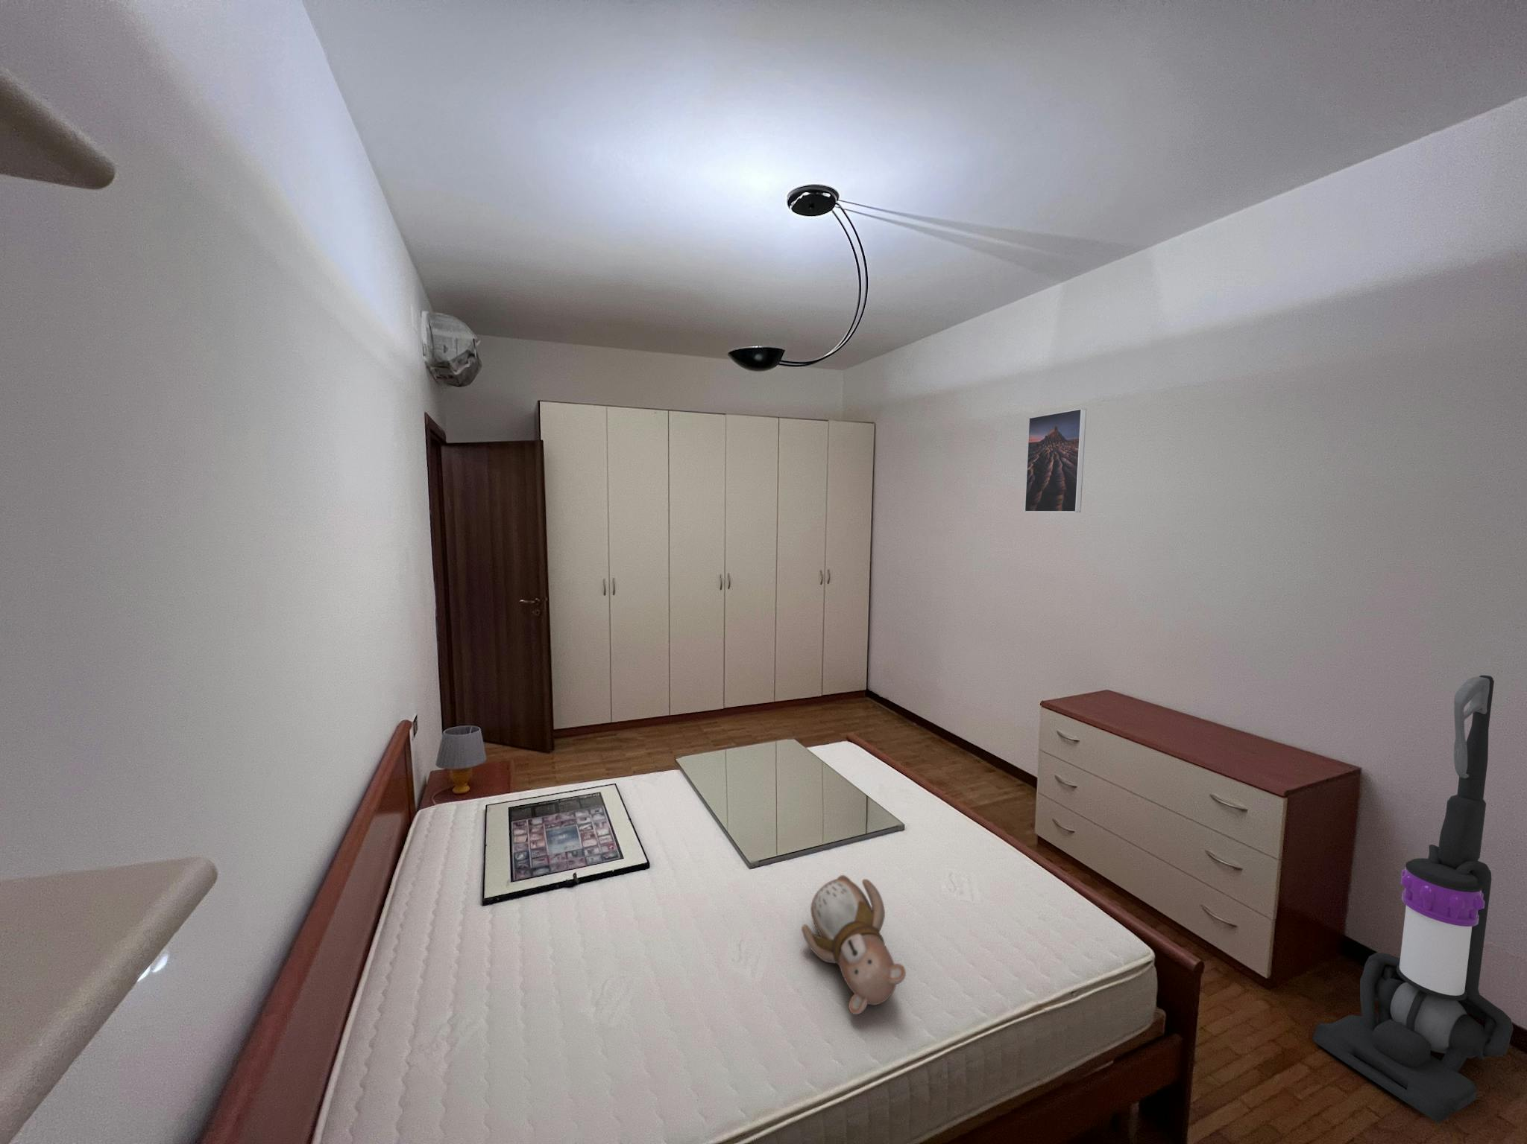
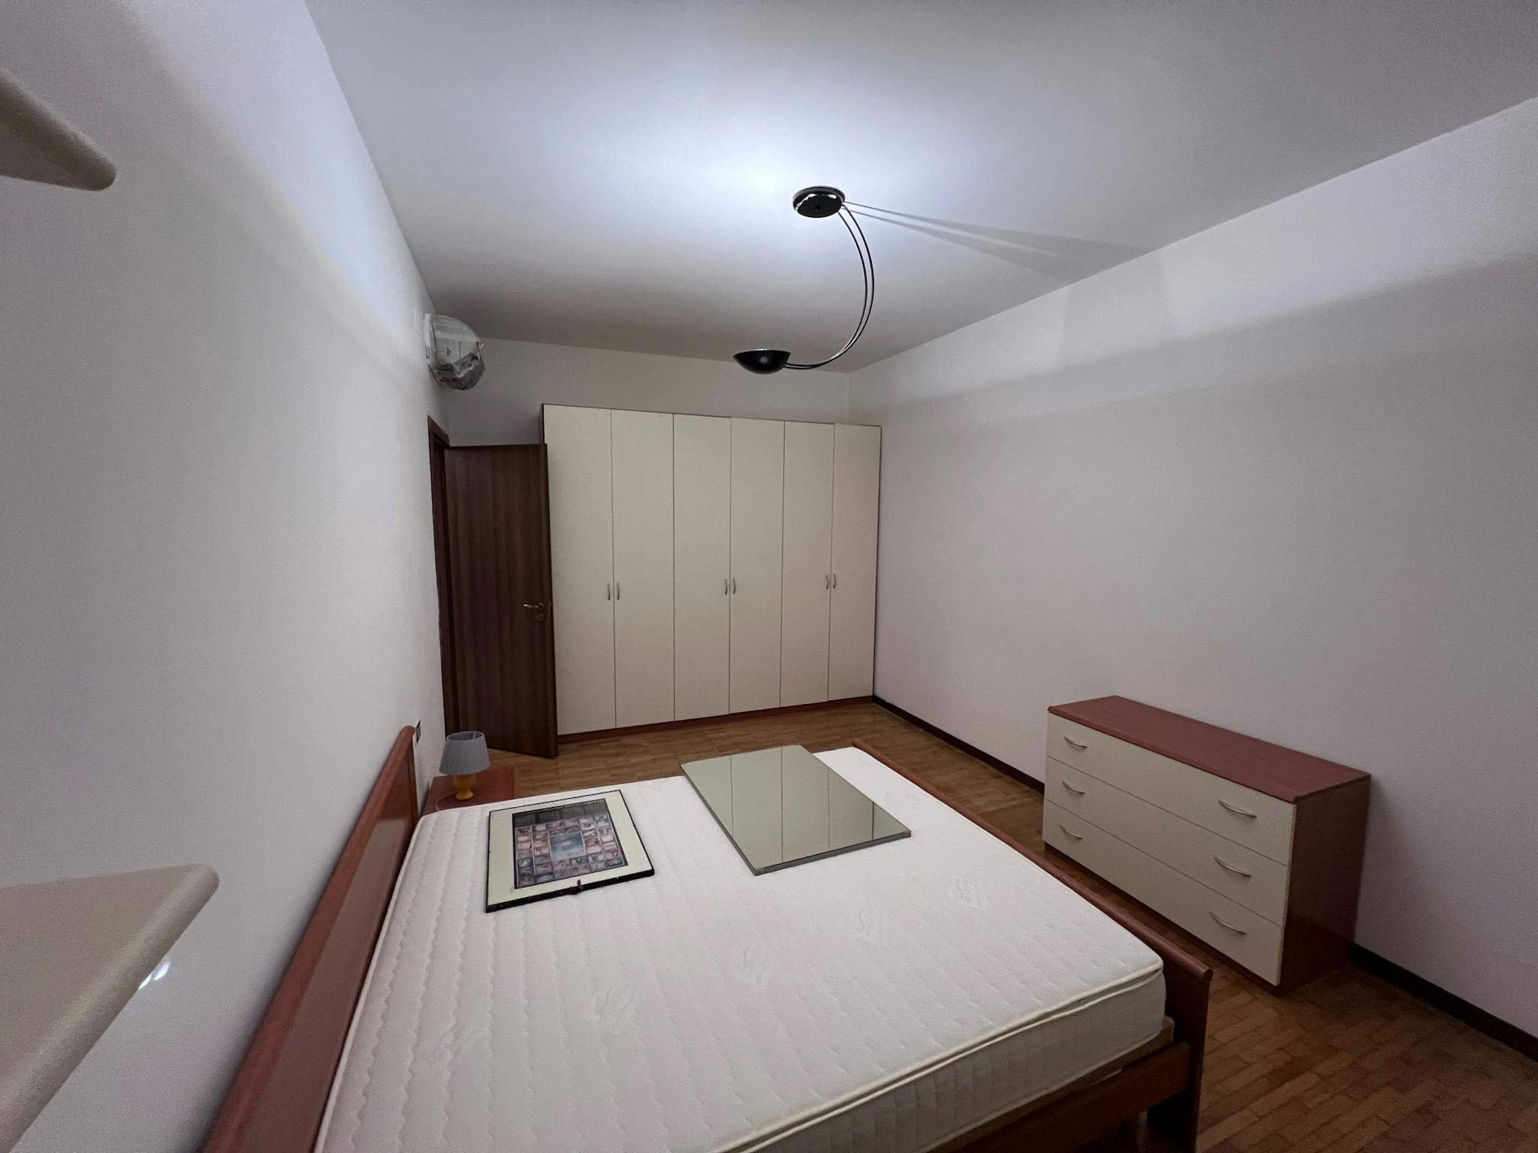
- teddy bear [801,875,907,1015]
- vacuum cleaner [1312,675,1514,1124]
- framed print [1023,407,1087,513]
